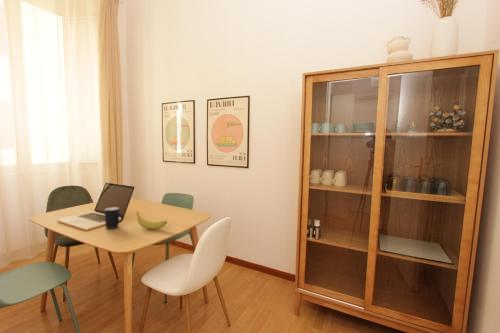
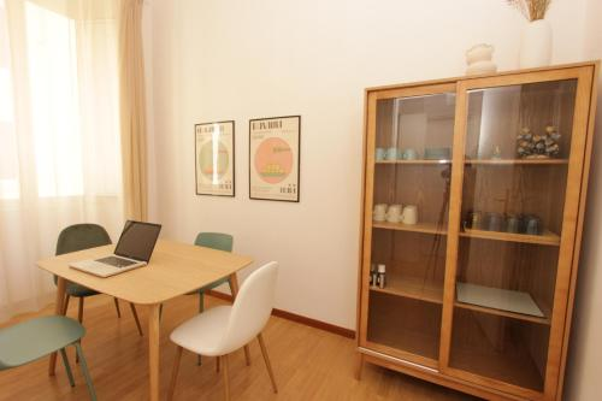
- fruit [135,211,168,230]
- mug [103,206,124,230]
